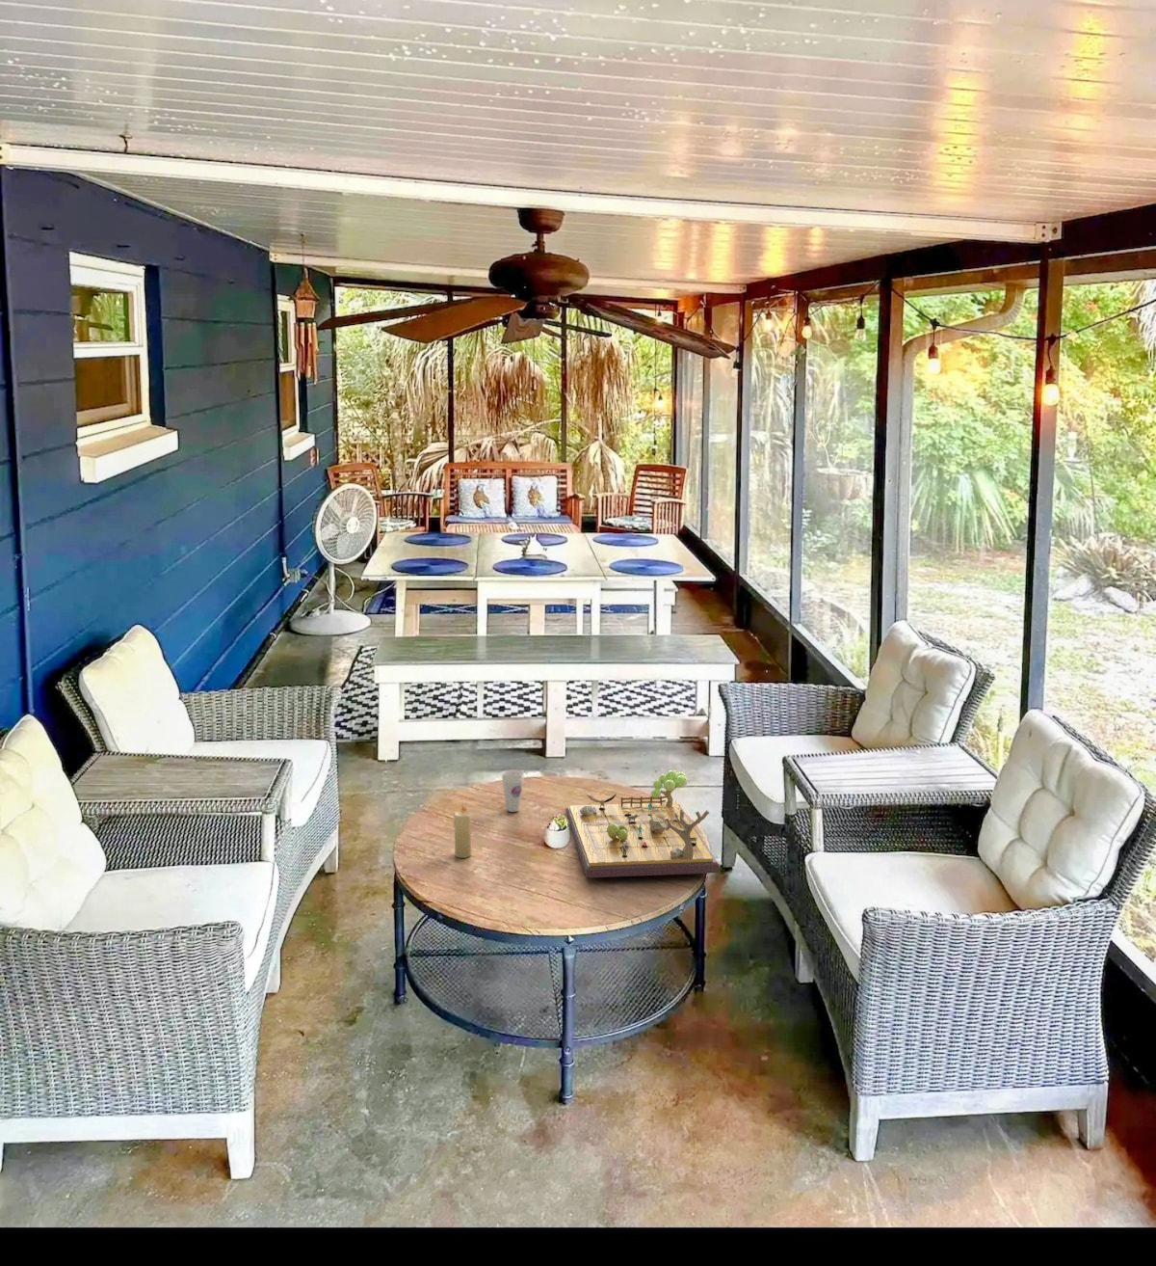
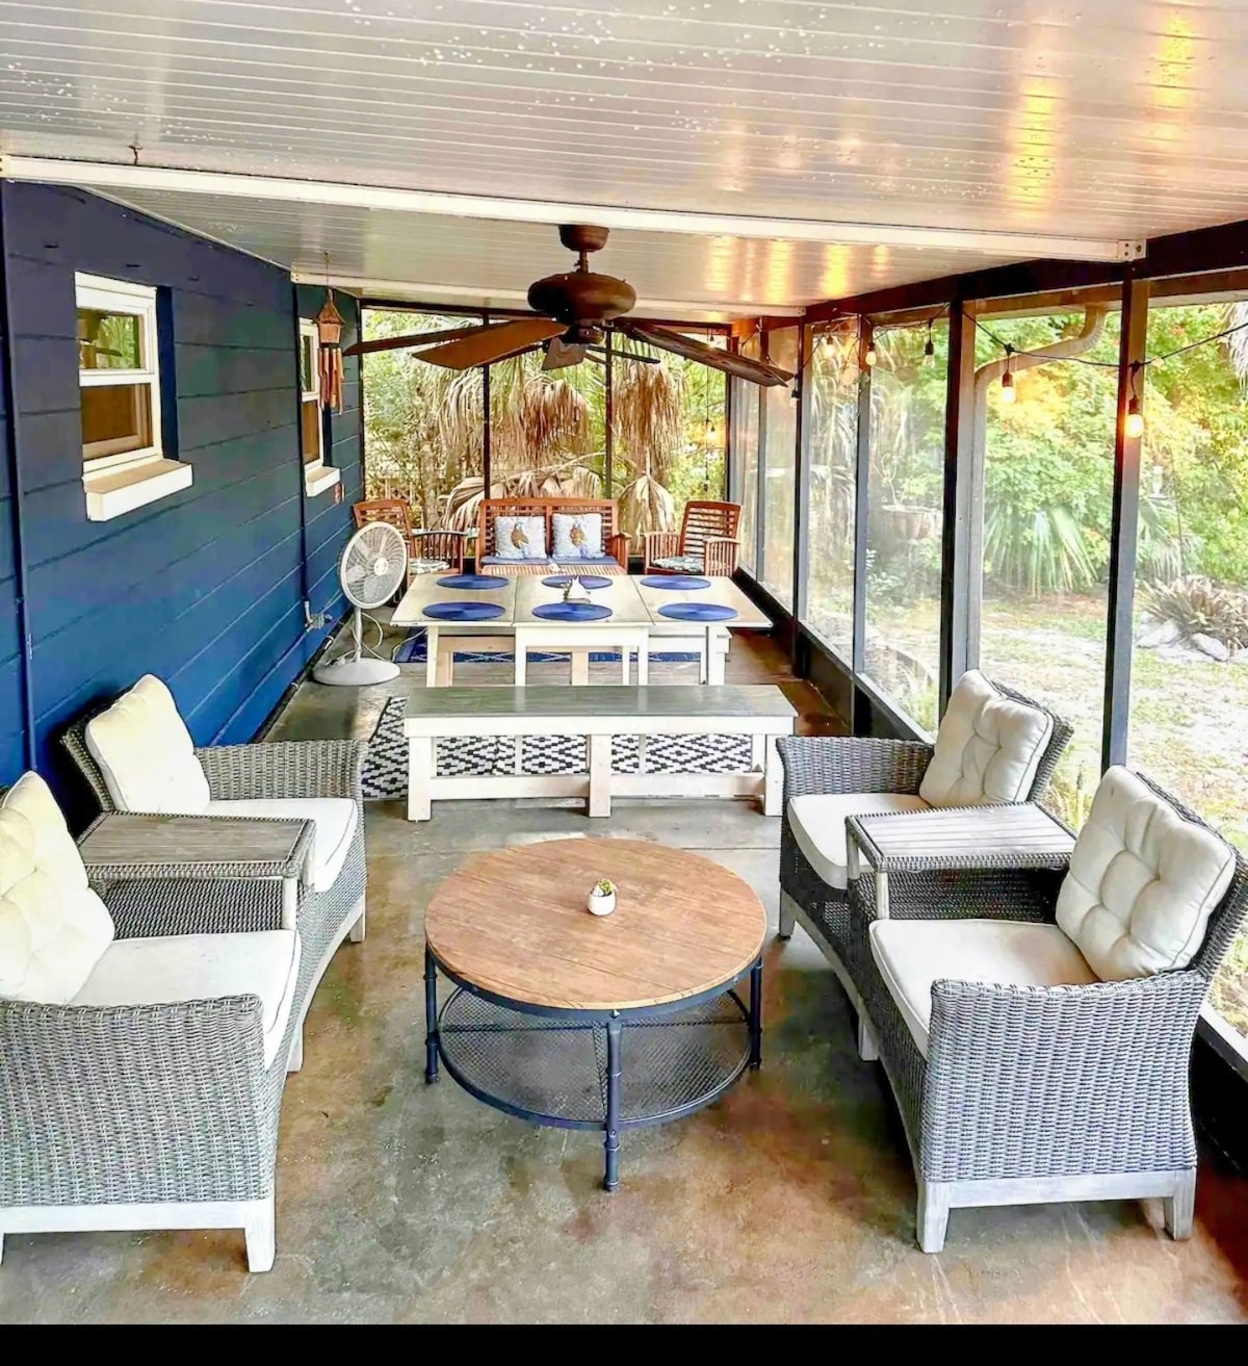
- cup [501,769,525,813]
- candle [453,804,473,859]
- gameboard [565,770,721,879]
